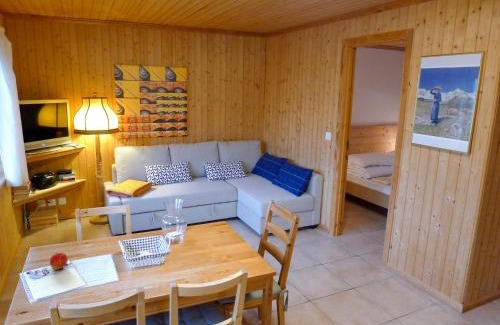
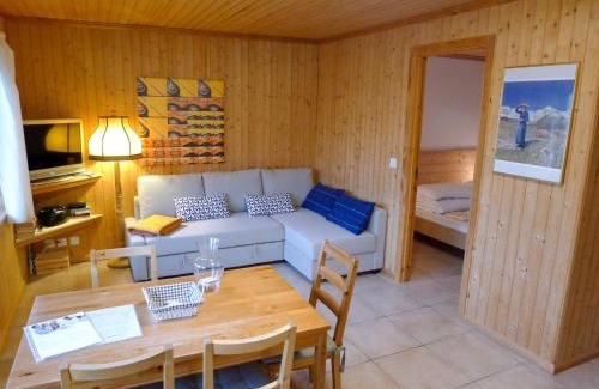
- apple [49,252,69,271]
